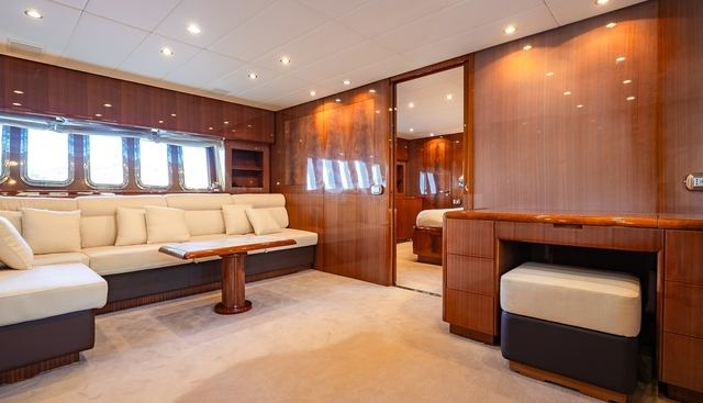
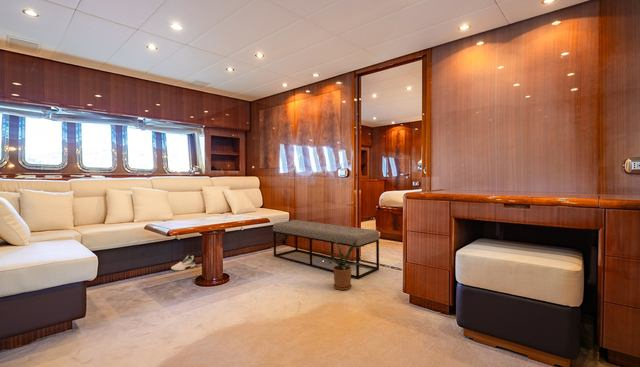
+ bench [272,219,380,280]
+ house plant [323,236,365,291]
+ shoe [170,254,197,272]
